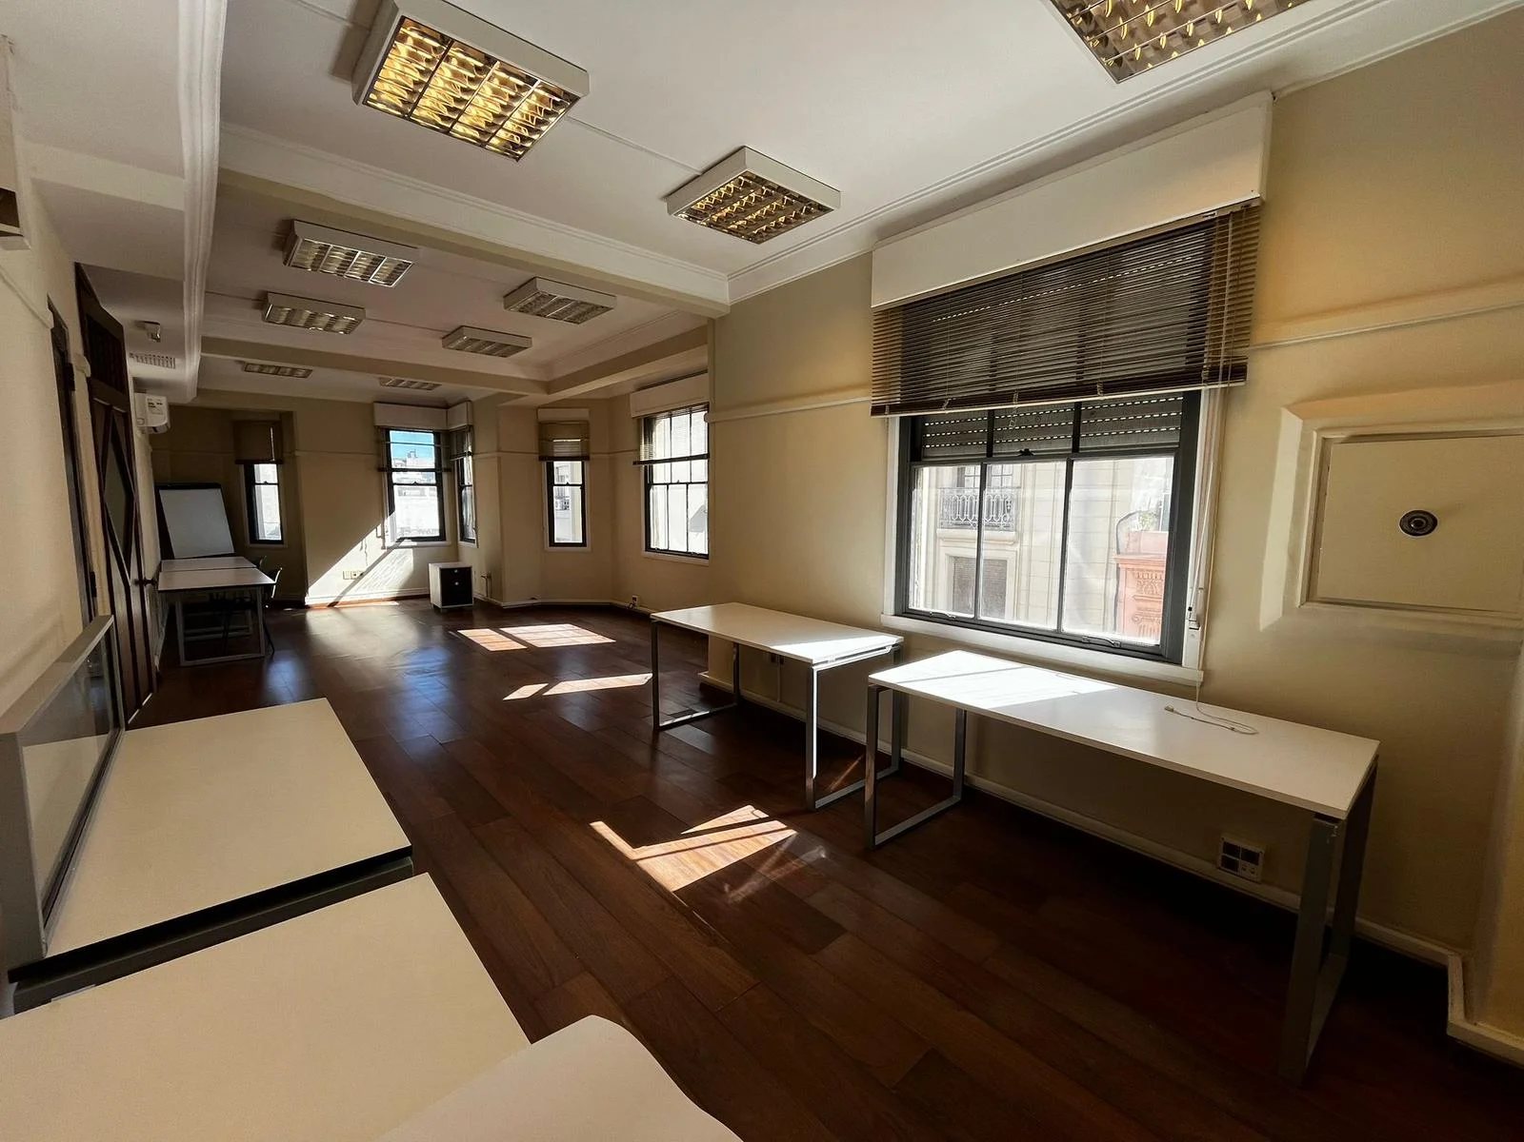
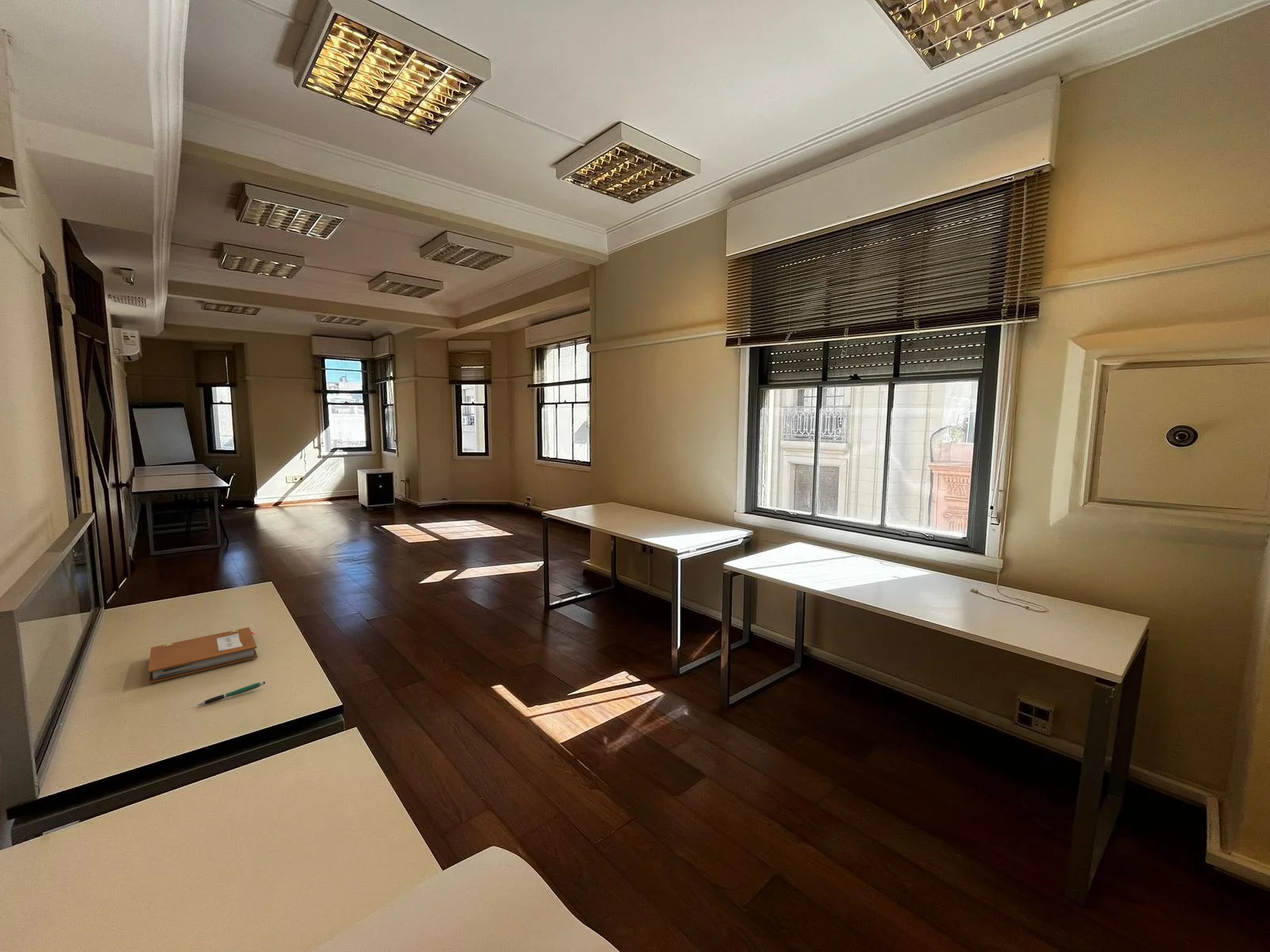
+ notebook [148,627,259,685]
+ pen [197,681,266,706]
